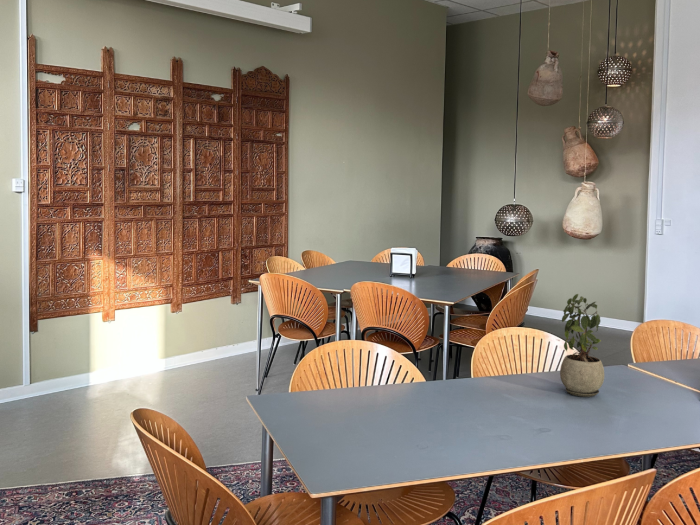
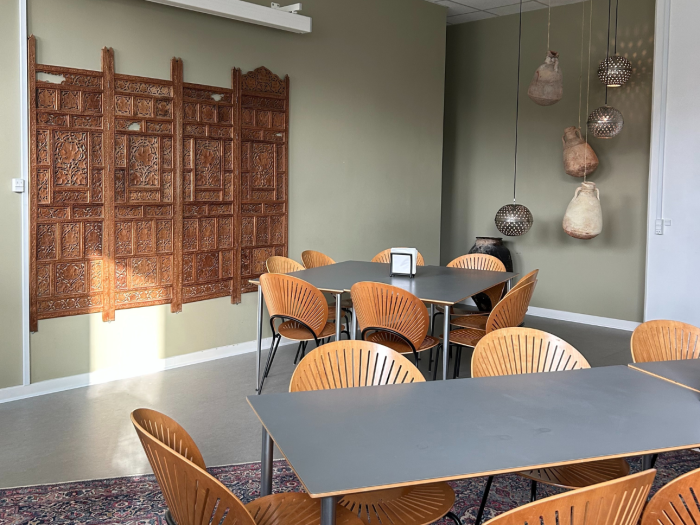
- potted plant [559,293,605,398]
